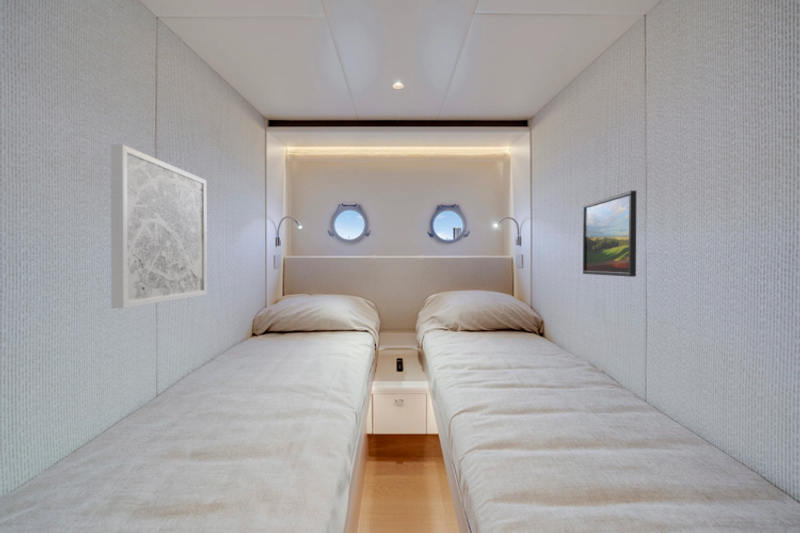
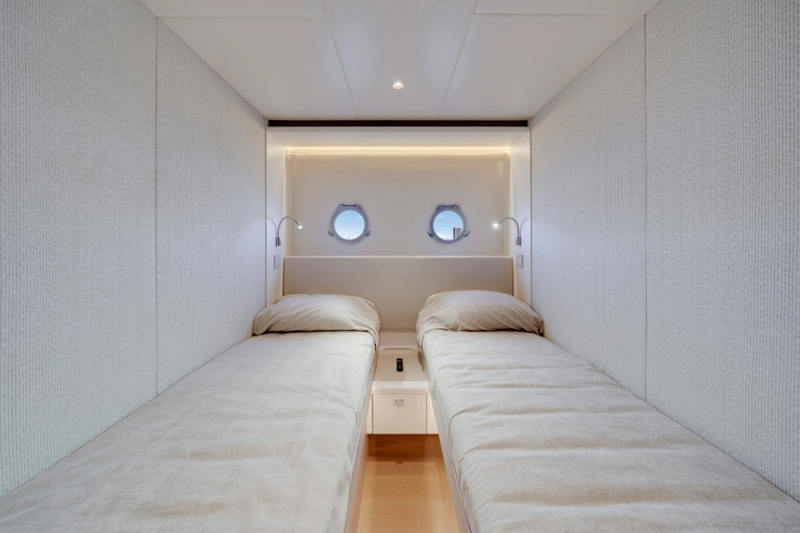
- wall art [110,143,208,309]
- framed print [582,190,638,278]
